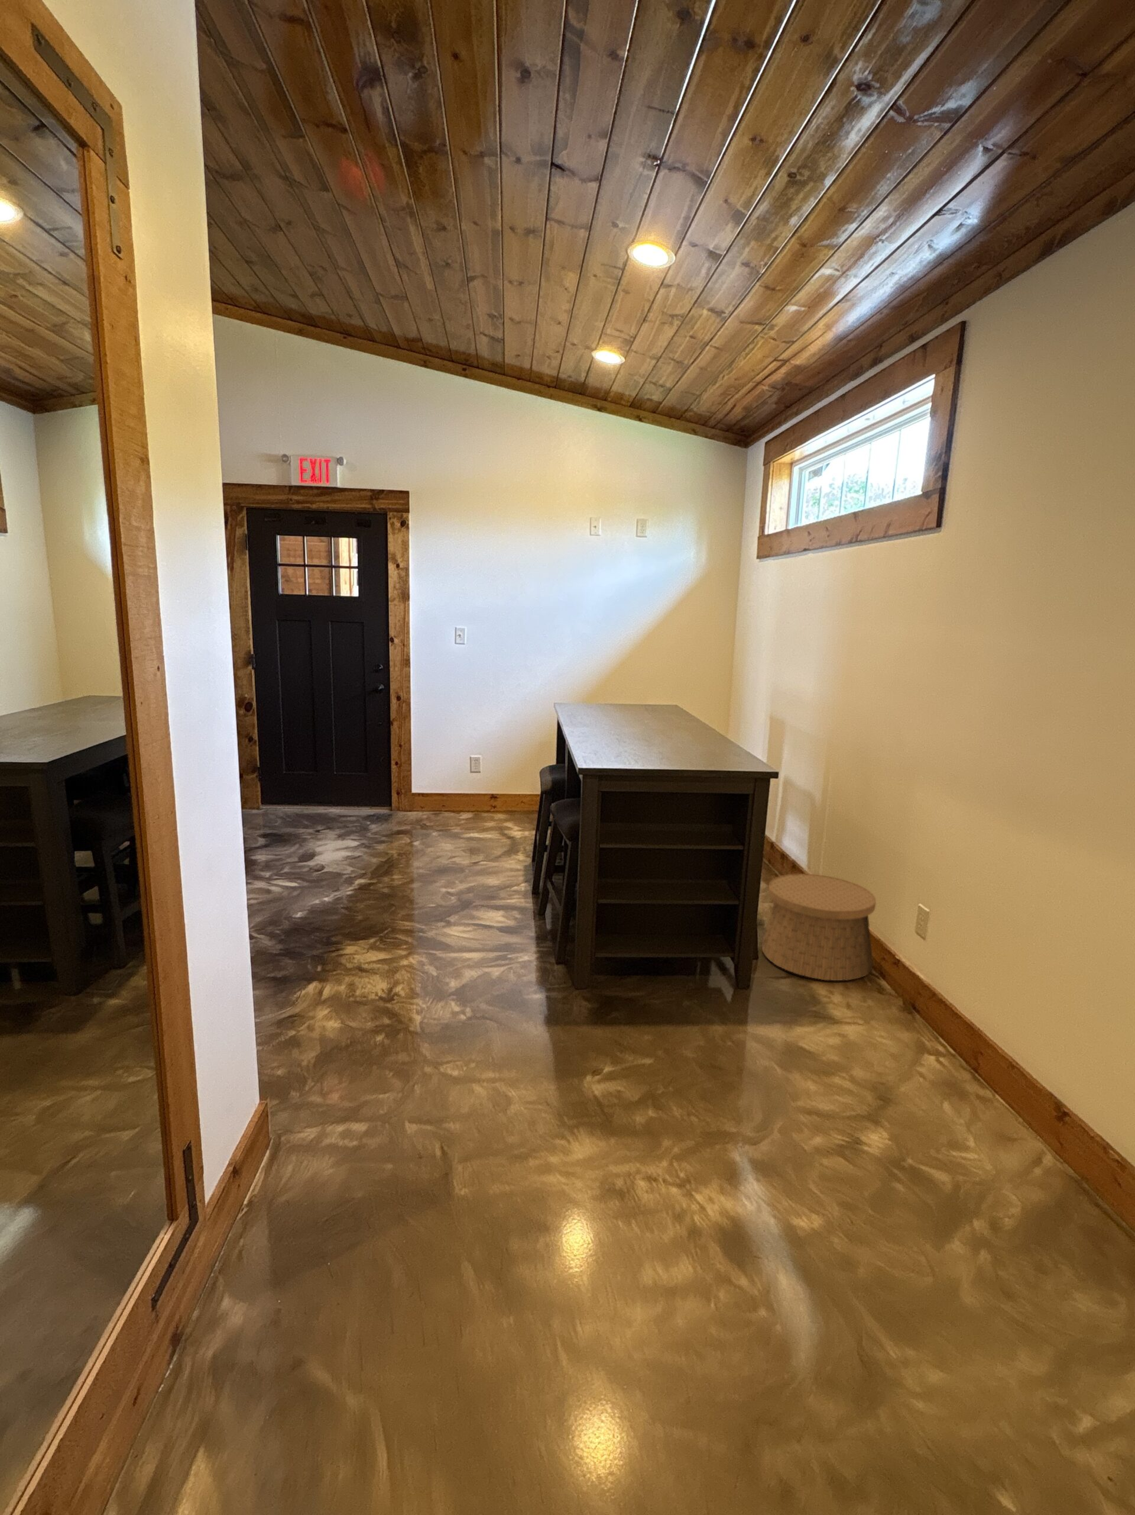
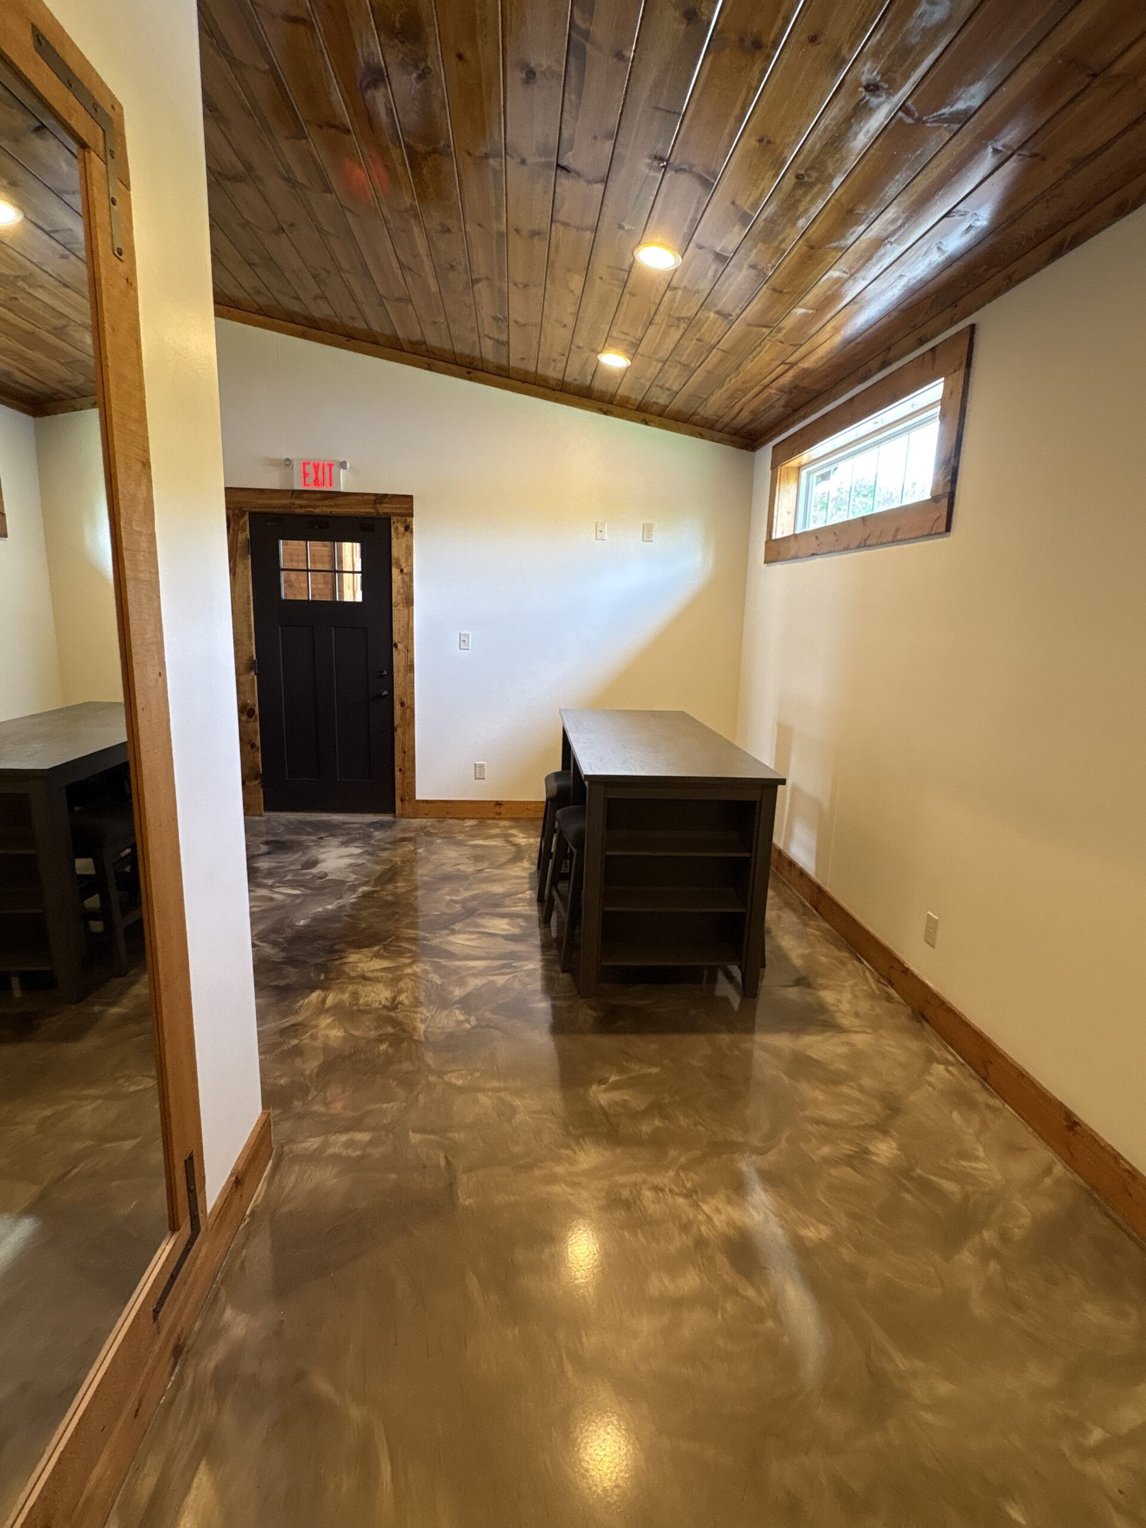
- basket [762,873,876,982]
